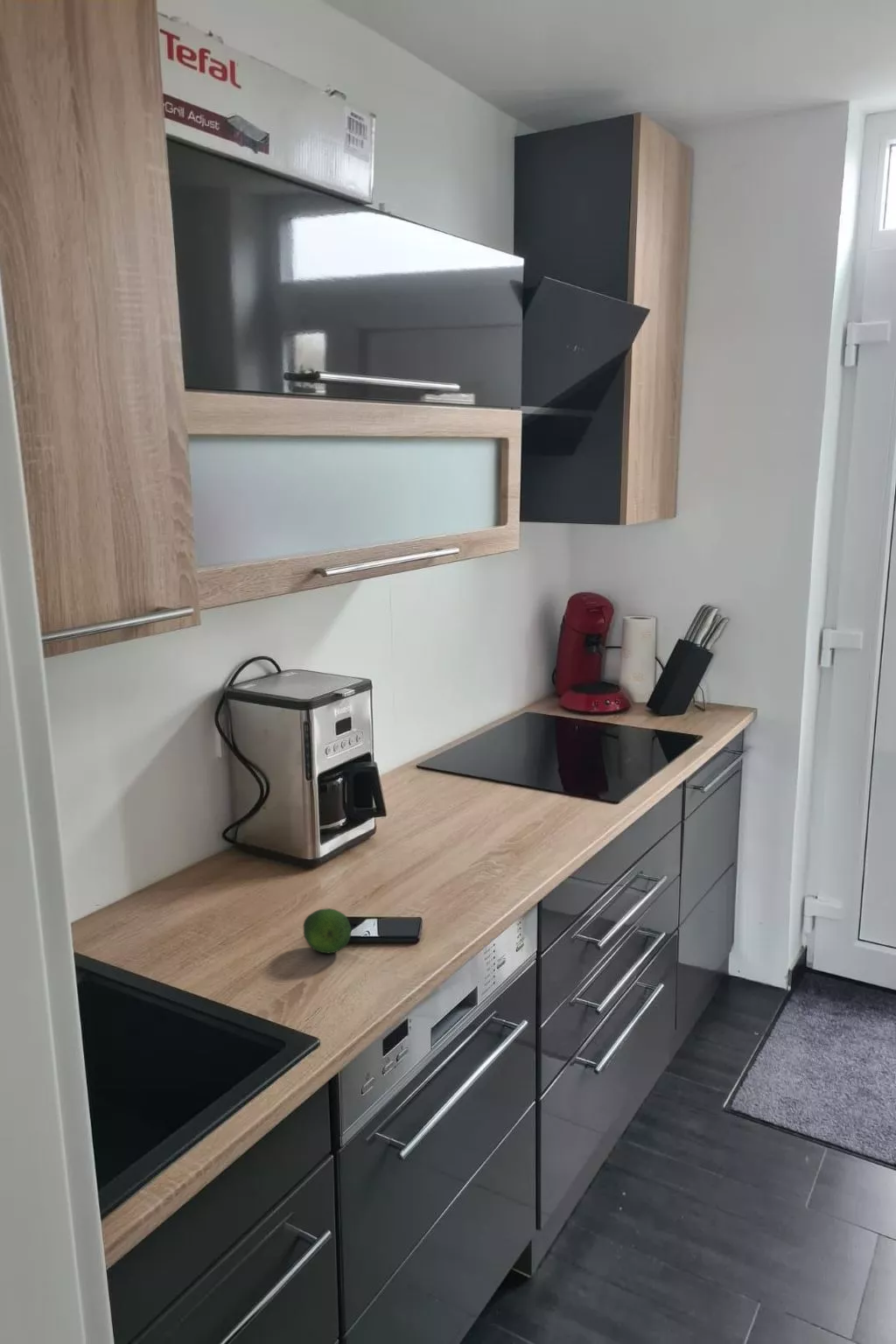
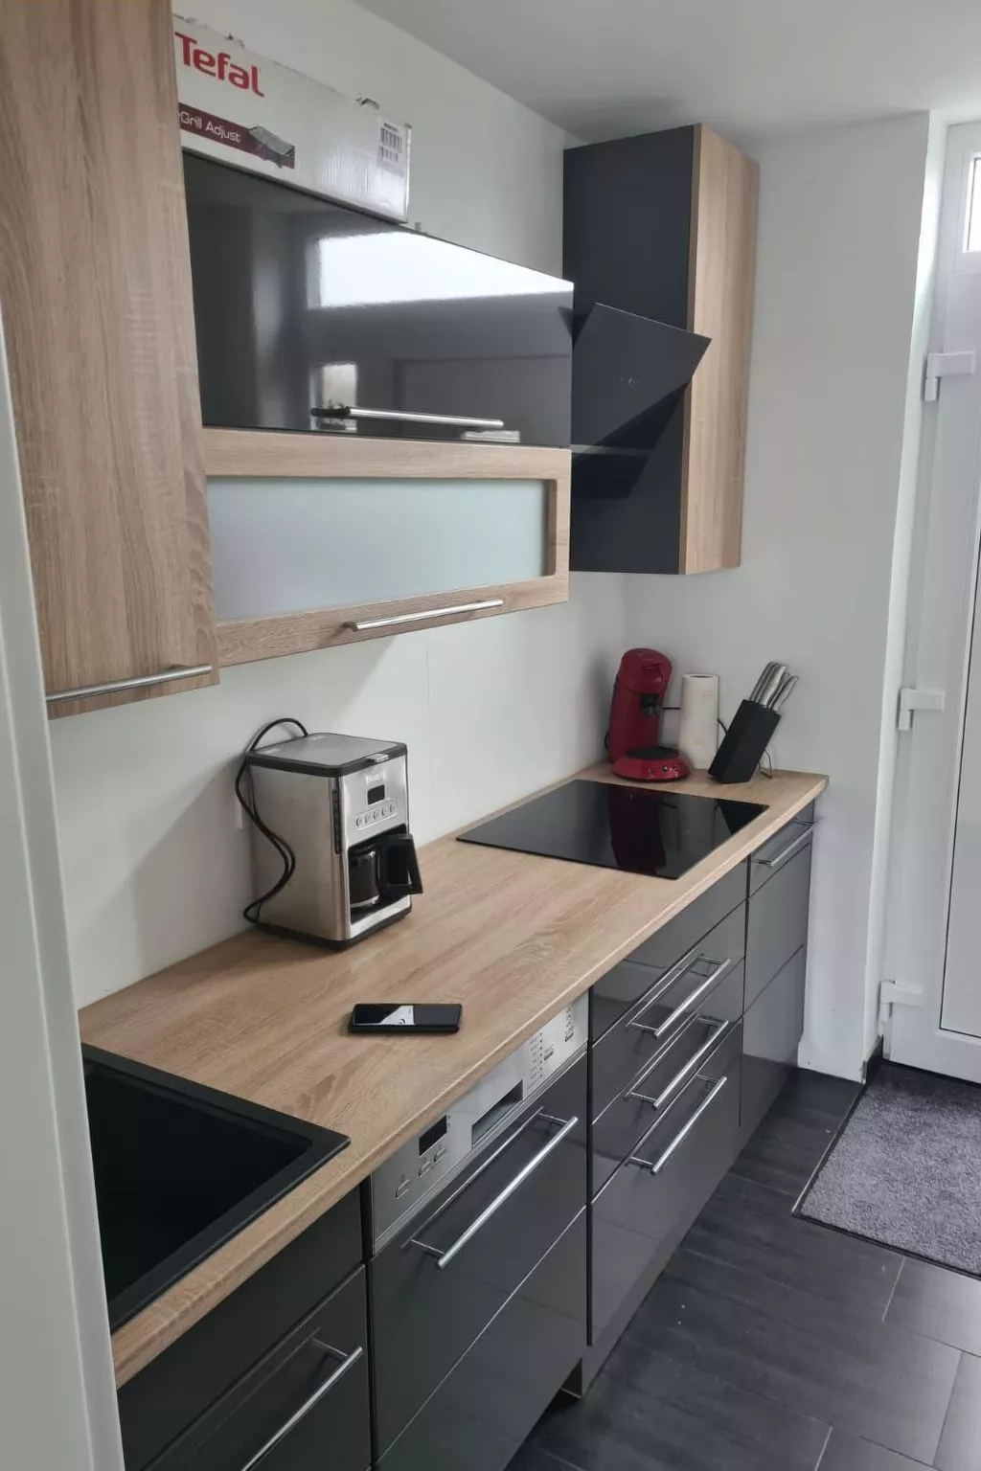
- fruit [303,907,353,954]
